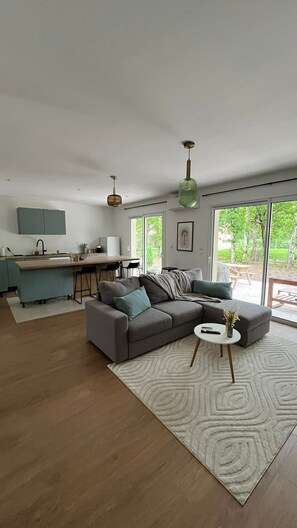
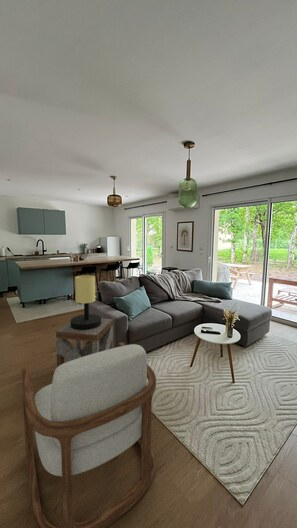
+ side table [55,317,114,368]
+ armchair [20,341,157,528]
+ table lamp [69,274,102,330]
